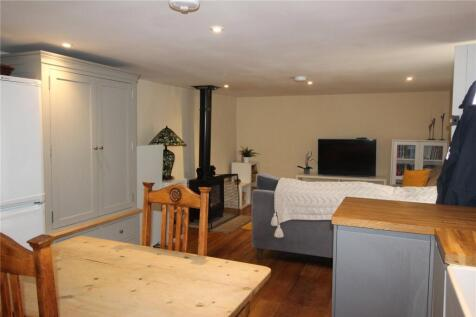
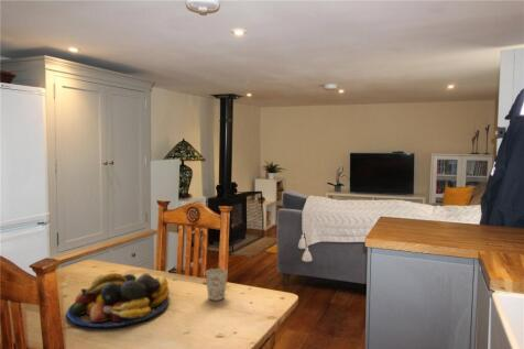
+ mug [205,268,228,302]
+ fruit bowl [66,272,171,328]
